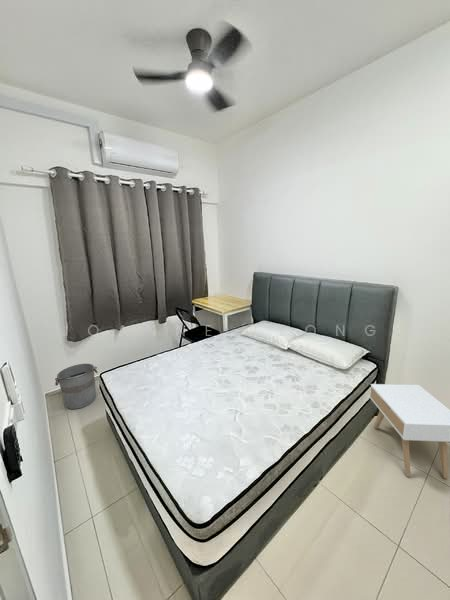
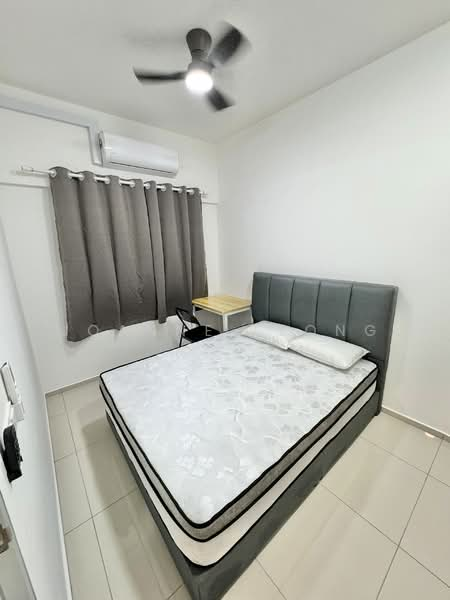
- bucket [54,363,99,410]
- nightstand [369,383,450,480]
